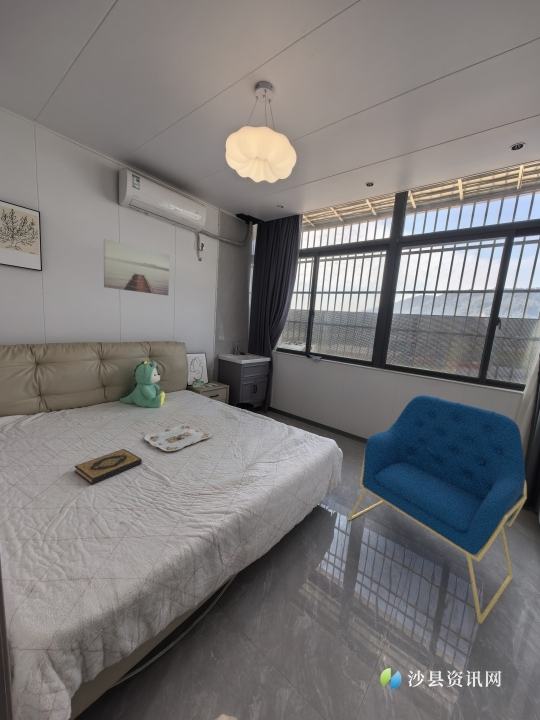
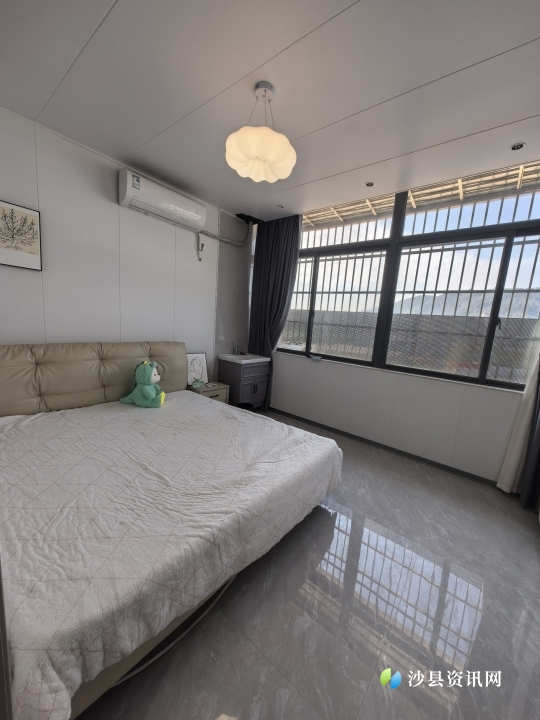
- wall art [103,238,170,296]
- serving tray [143,423,213,452]
- hardback book [73,448,143,485]
- armchair [347,394,528,625]
